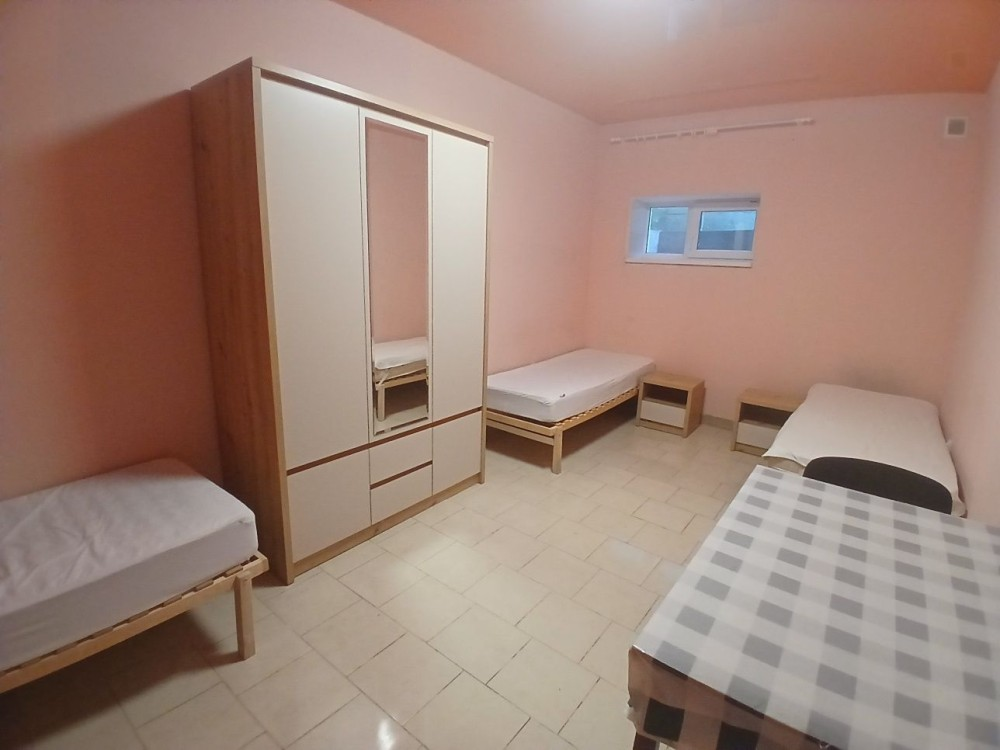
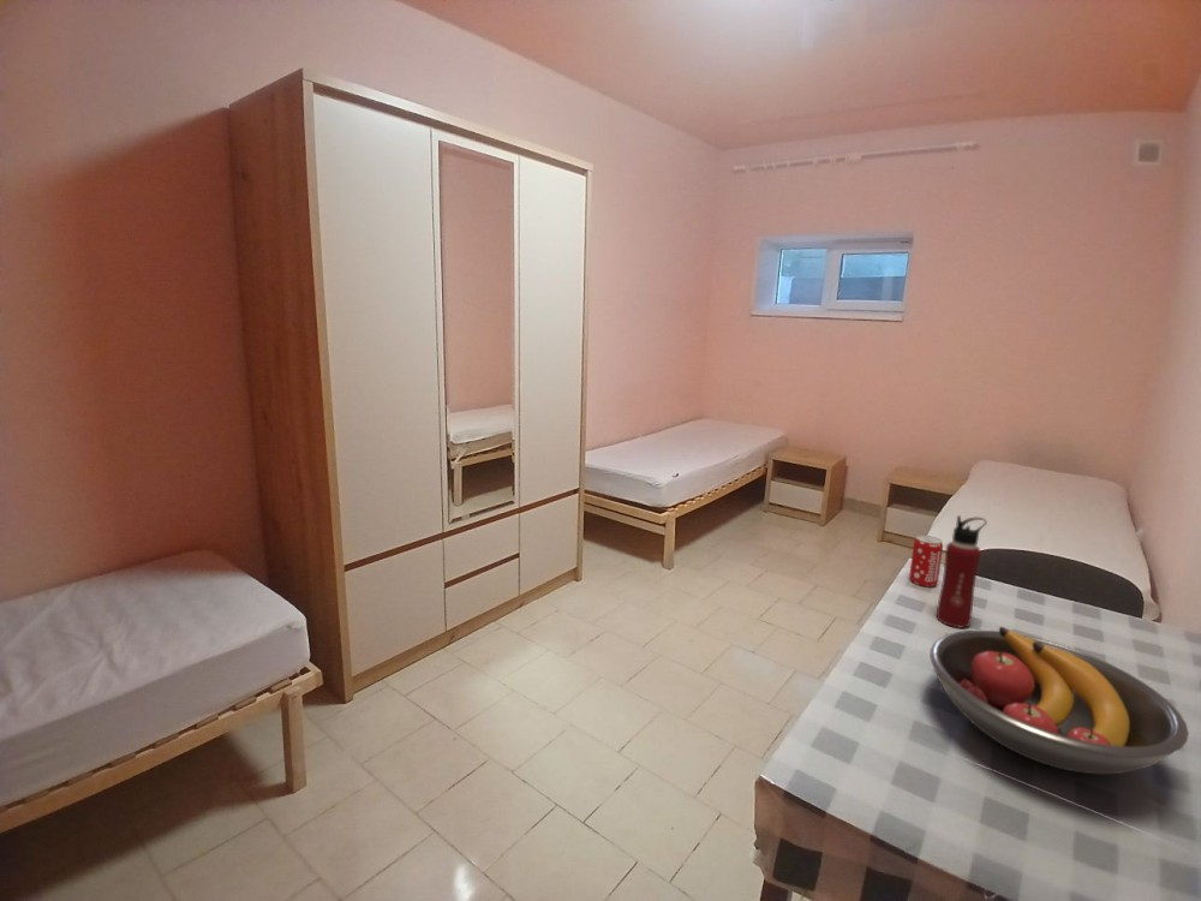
+ water bottle [936,514,988,629]
+ beverage can [908,535,944,587]
+ fruit bowl [928,626,1190,775]
